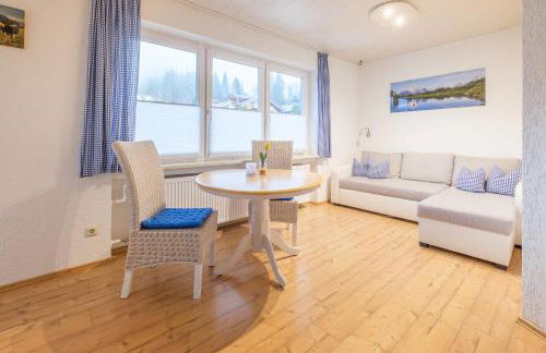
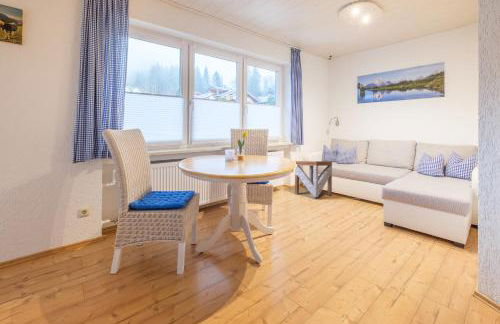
+ side table [294,160,333,198]
